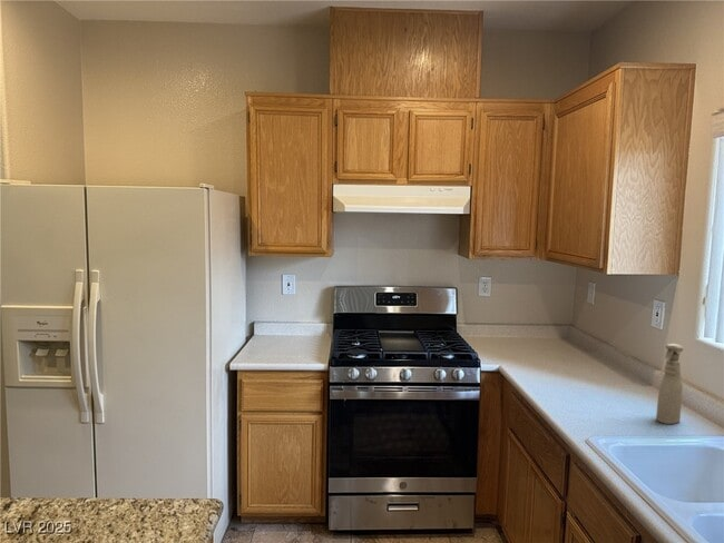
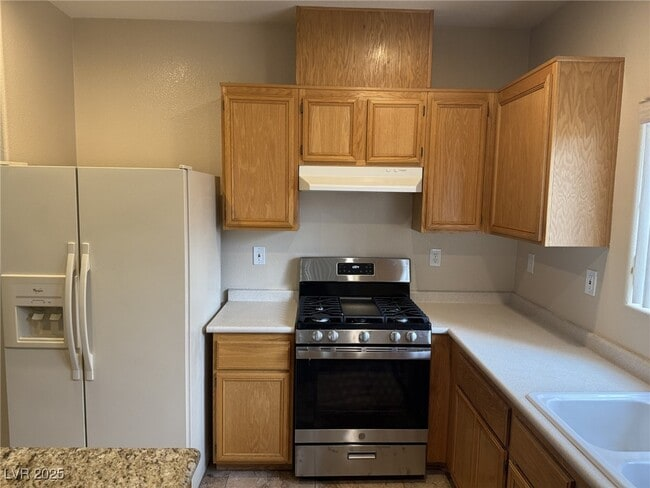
- spray bottle [655,343,684,425]
